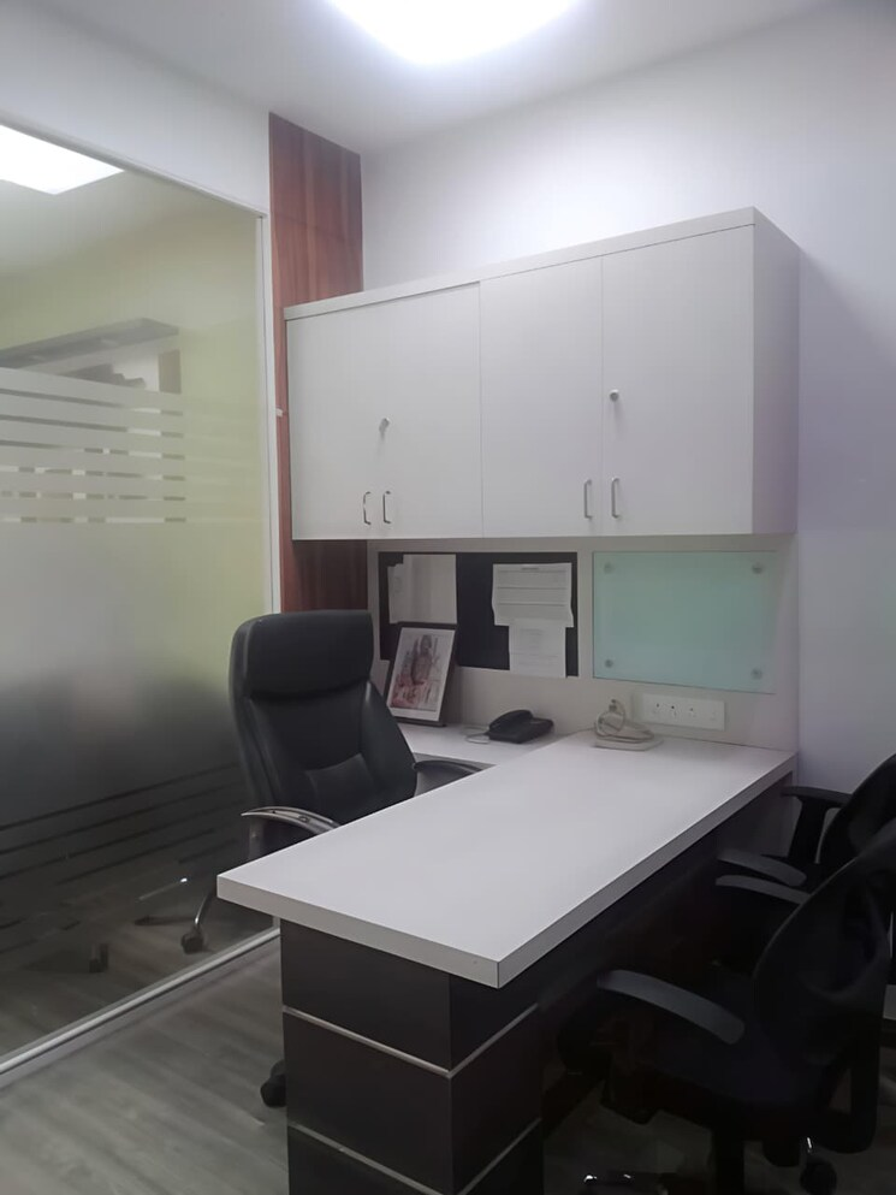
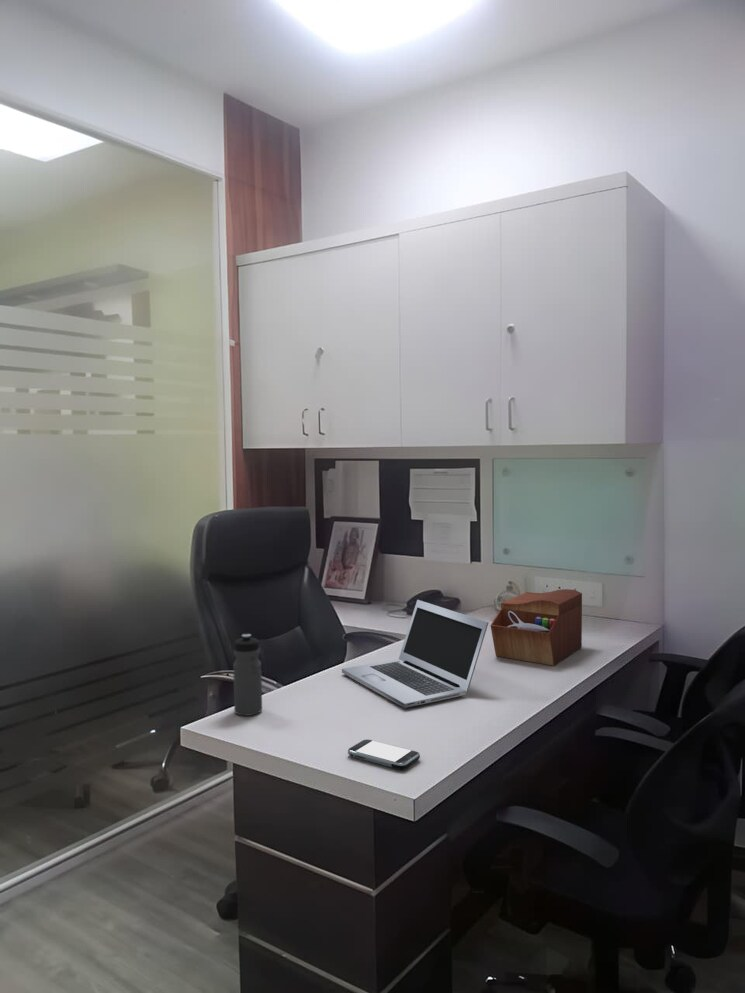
+ water bottle [232,633,263,717]
+ sewing box [490,588,583,667]
+ smartphone [347,738,421,771]
+ laptop [341,599,489,709]
